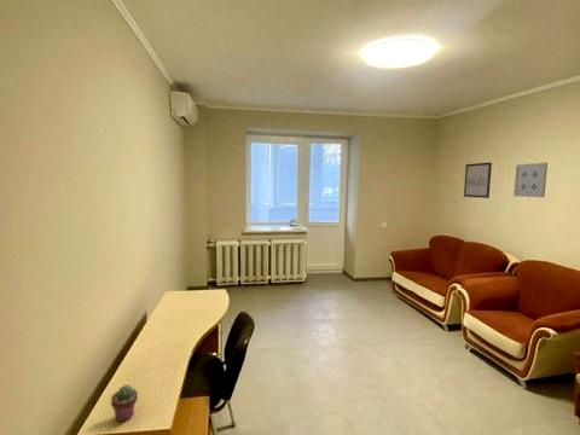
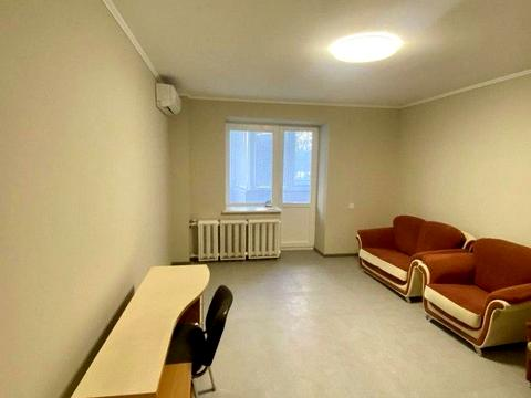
- potted succulent [110,383,139,423]
- wall art [463,161,493,199]
- wall art [512,162,549,198]
